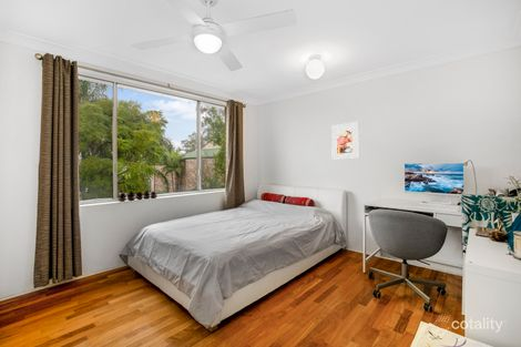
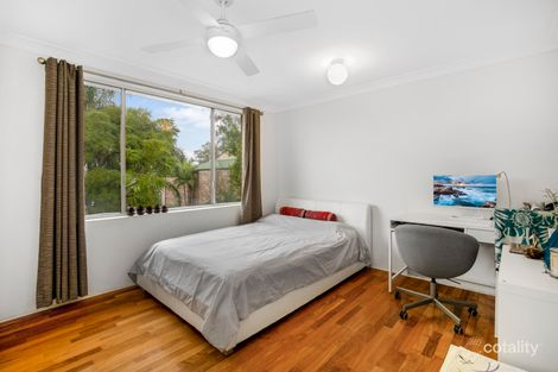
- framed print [330,121,360,160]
